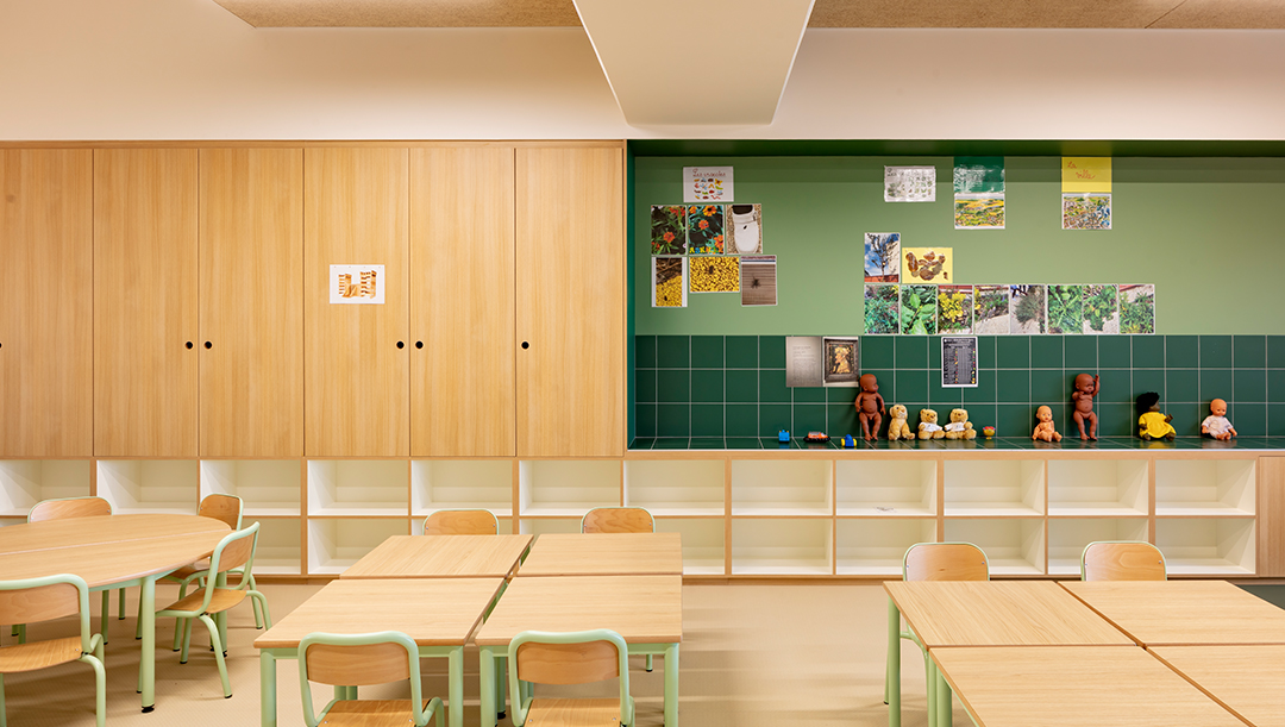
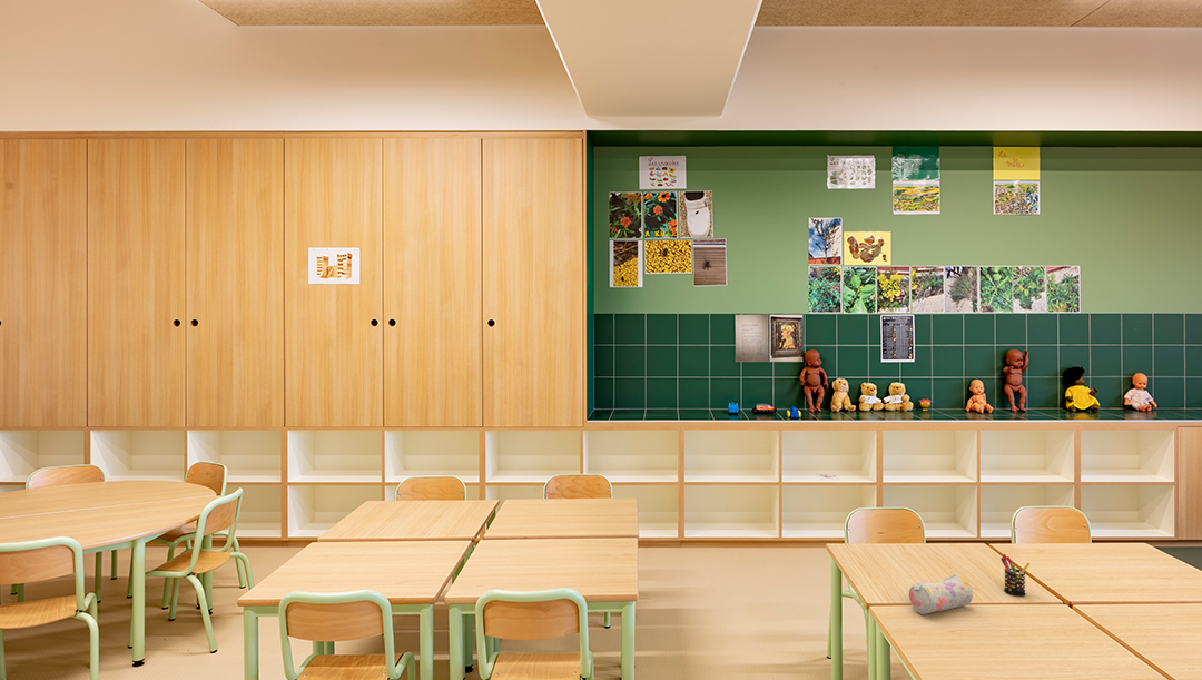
+ pen holder [999,553,1031,597]
+ pencil case [908,573,974,615]
